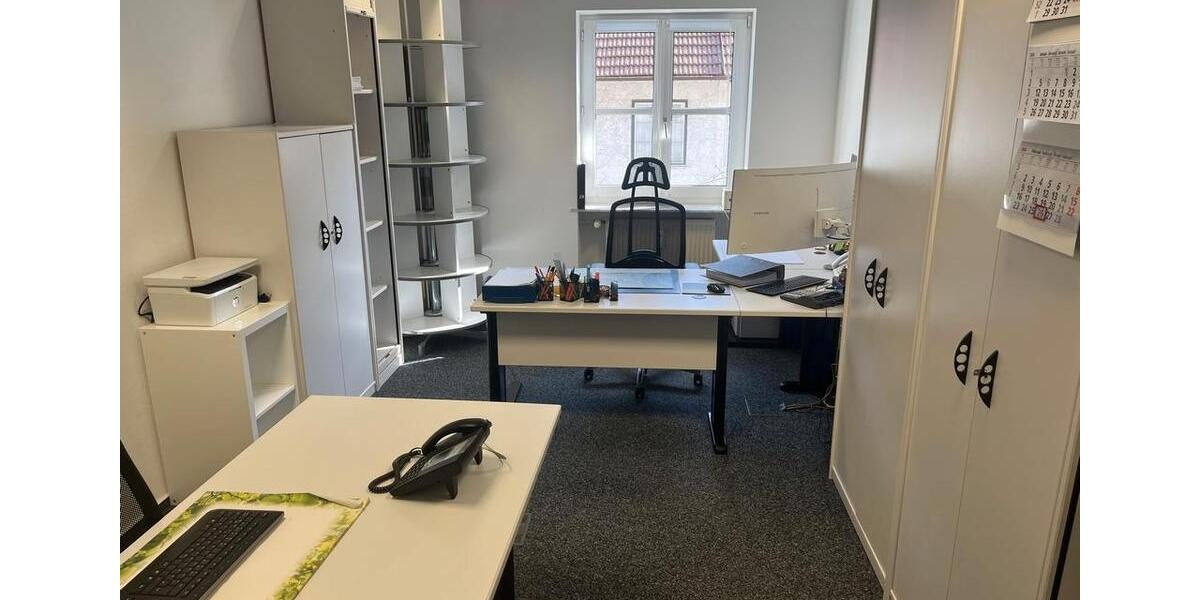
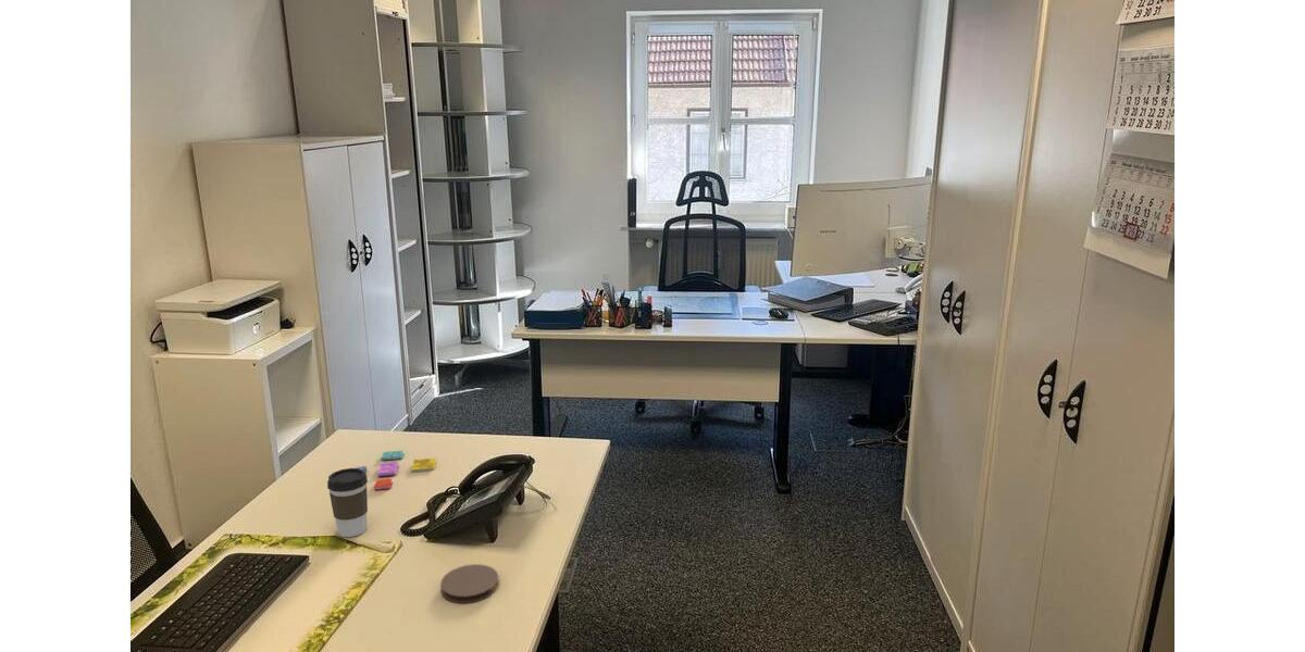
+ books [353,450,437,491]
+ coaster [439,563,499,604]
+ coffee cup [326,467,369,538]
